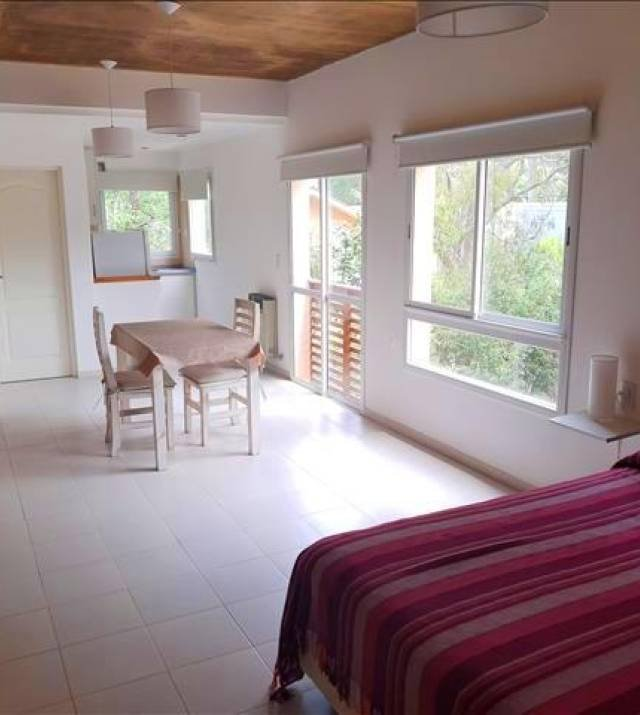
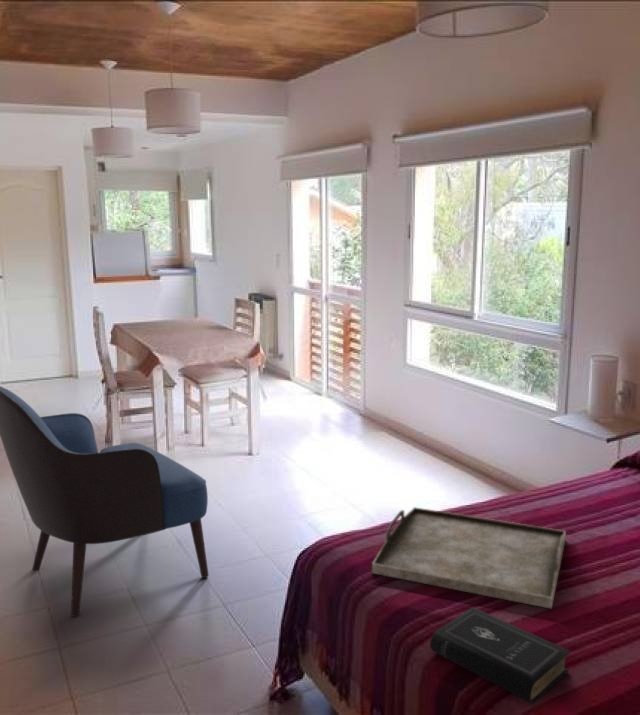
+ armchair [0,385,210,618]
+ book [429,606,571,705]
+ serving tray [371,506,567,610]
